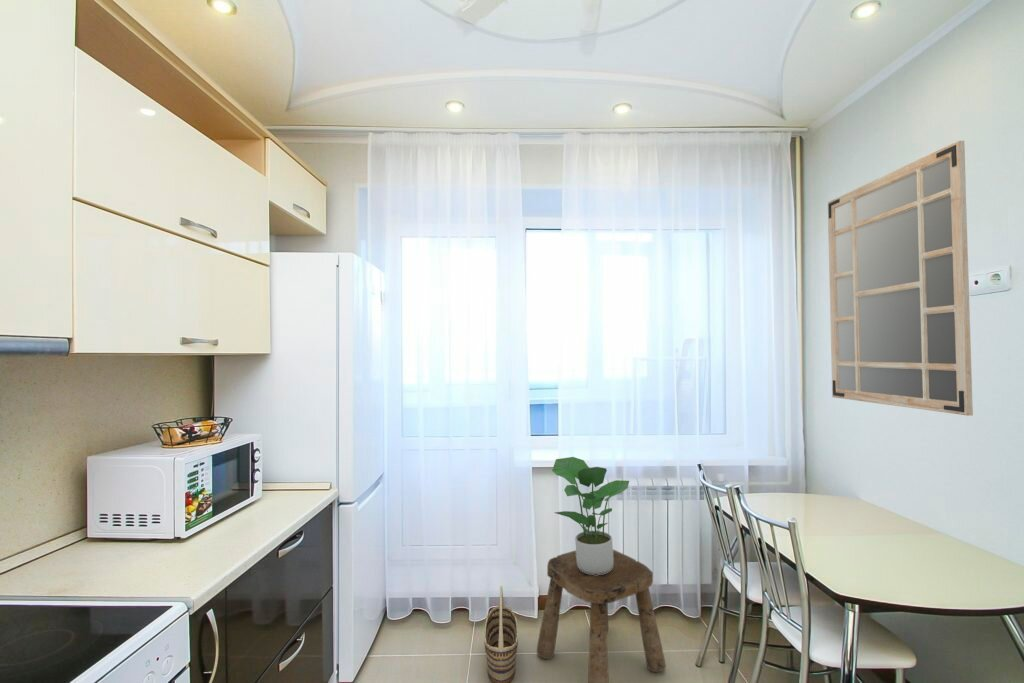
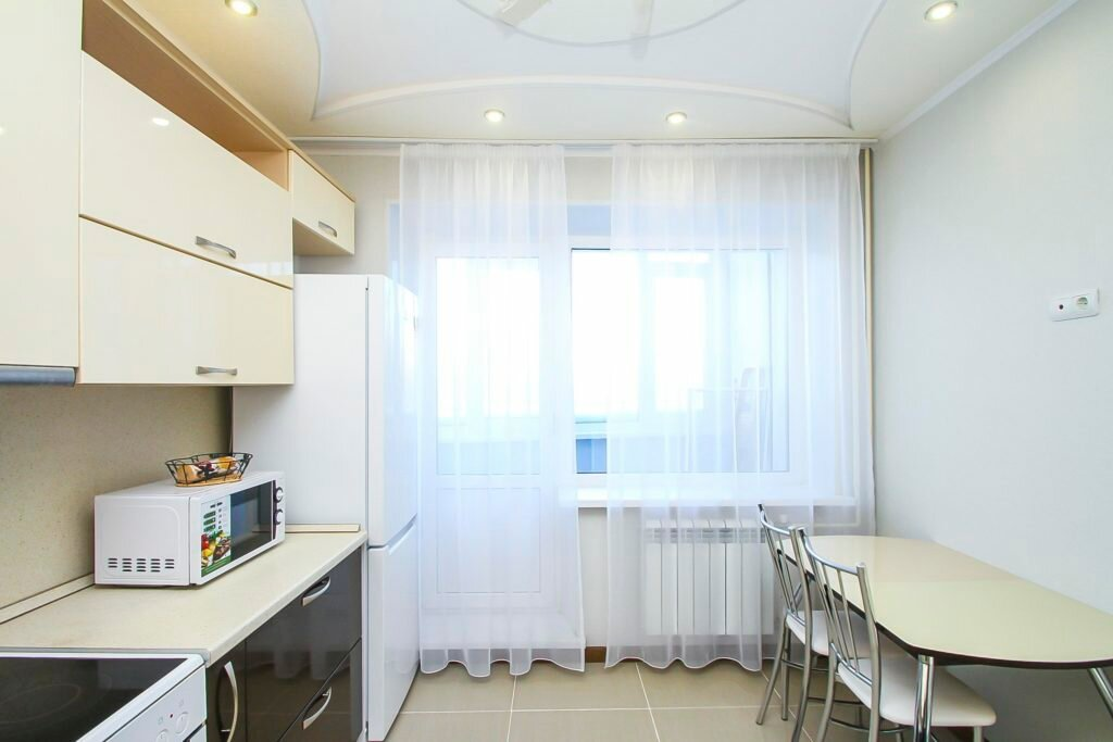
- stool [536,549,667,683]
- mirror [827,140,974,417]
- potted plant [551,456,630,575]
- basket [483,585,519,683]
